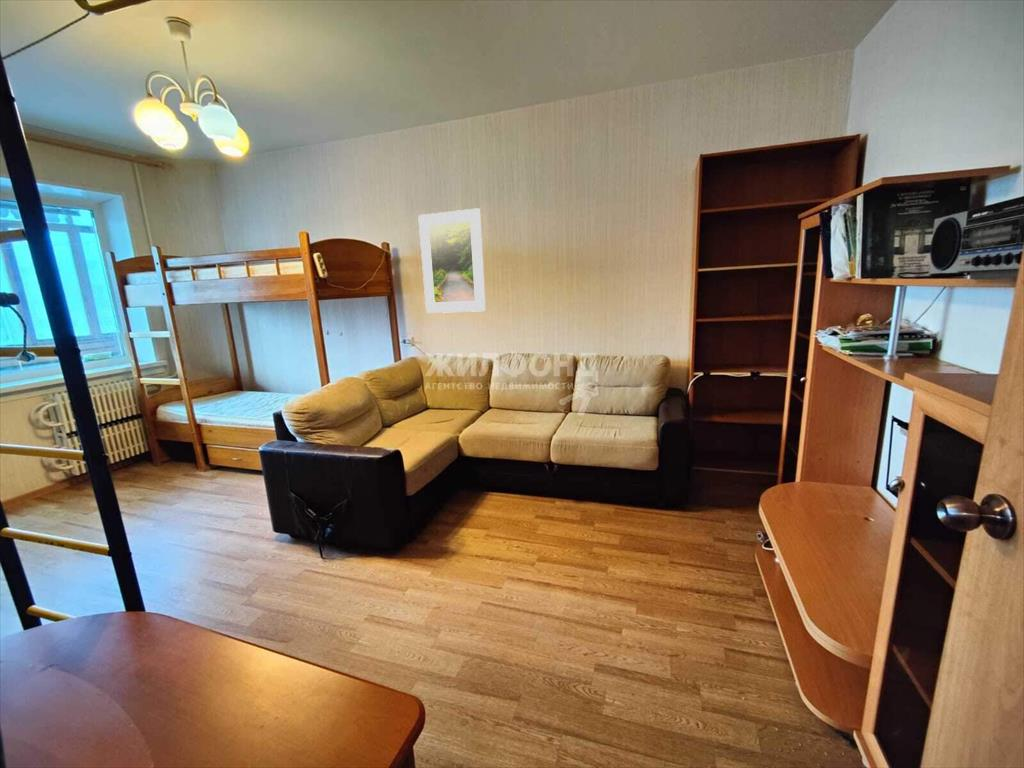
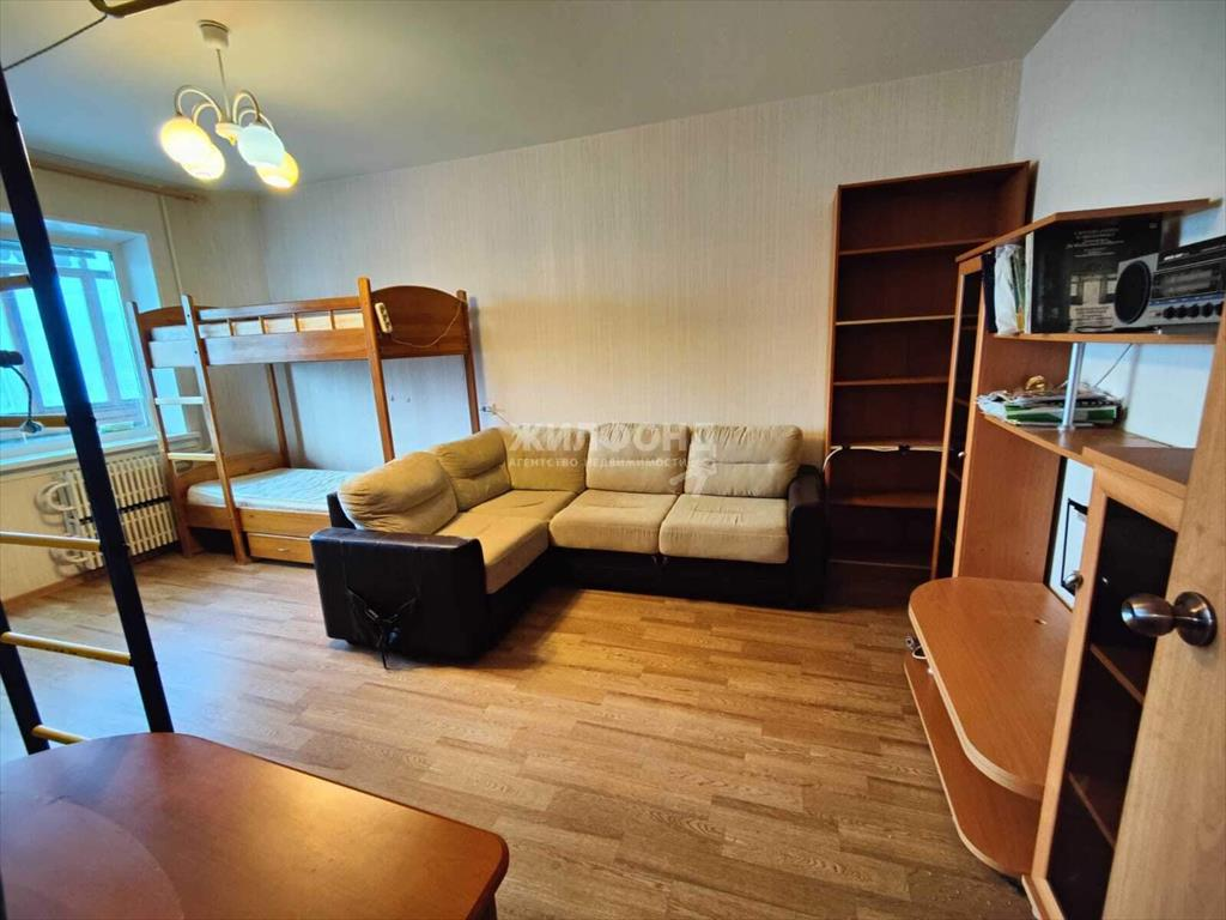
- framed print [417,207,487,314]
